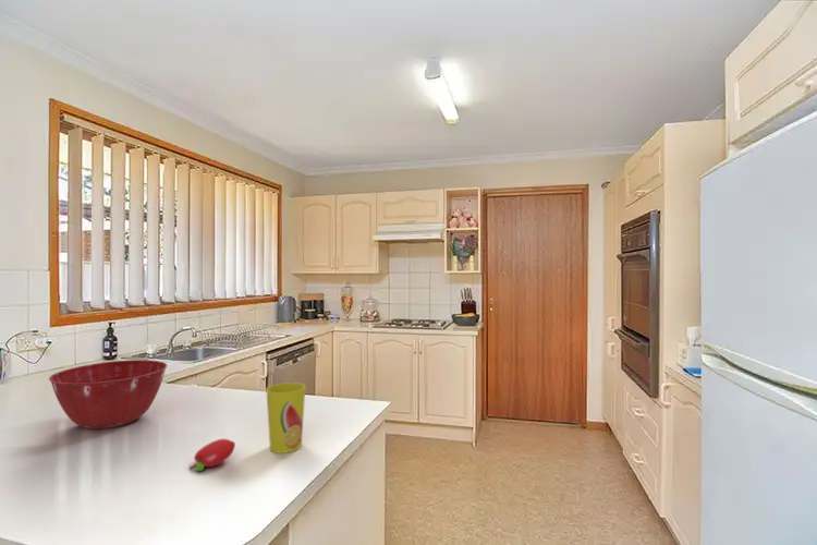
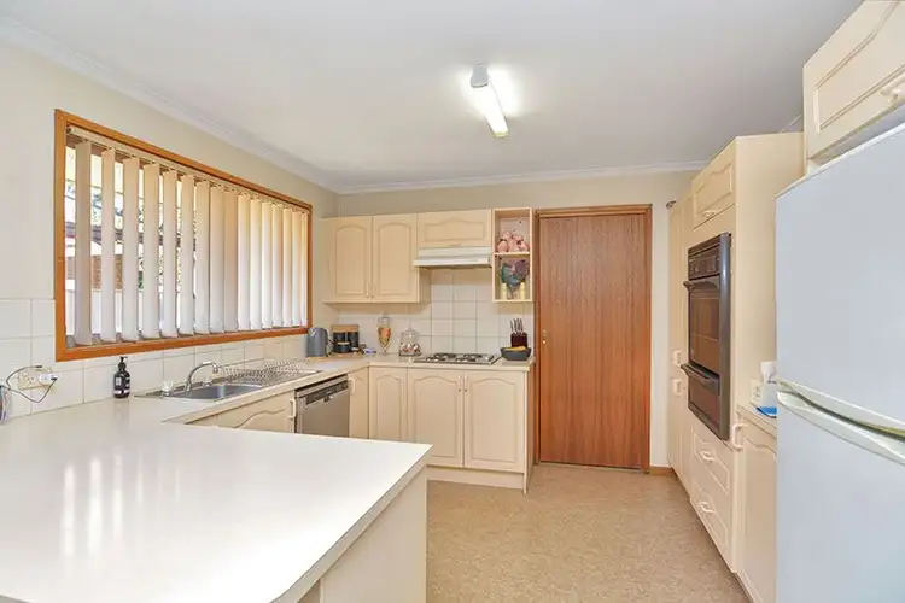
- fruit [188,438,236,472]
- mixing bowl [48,359,168,431]
- cup [265,382,306,455]
